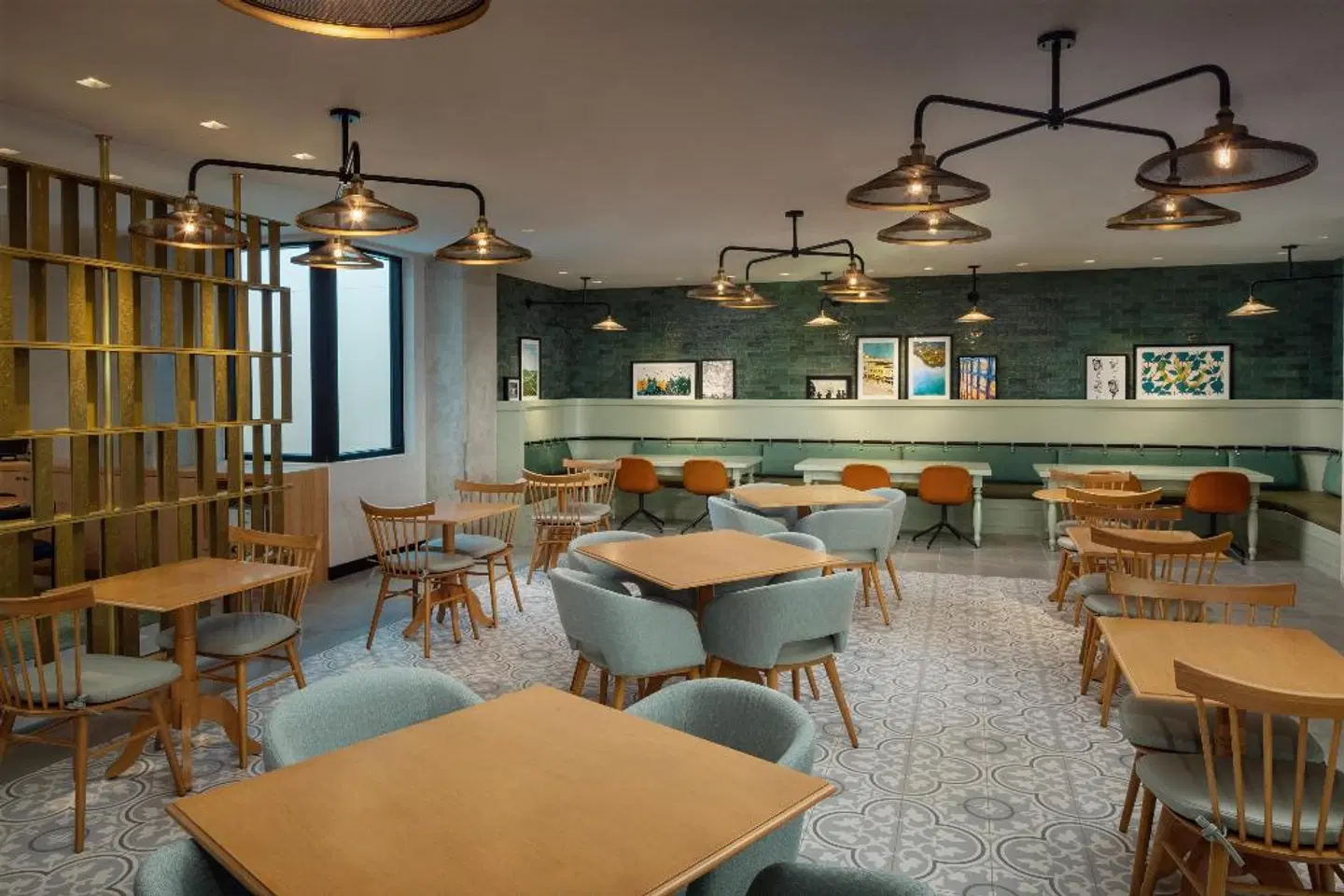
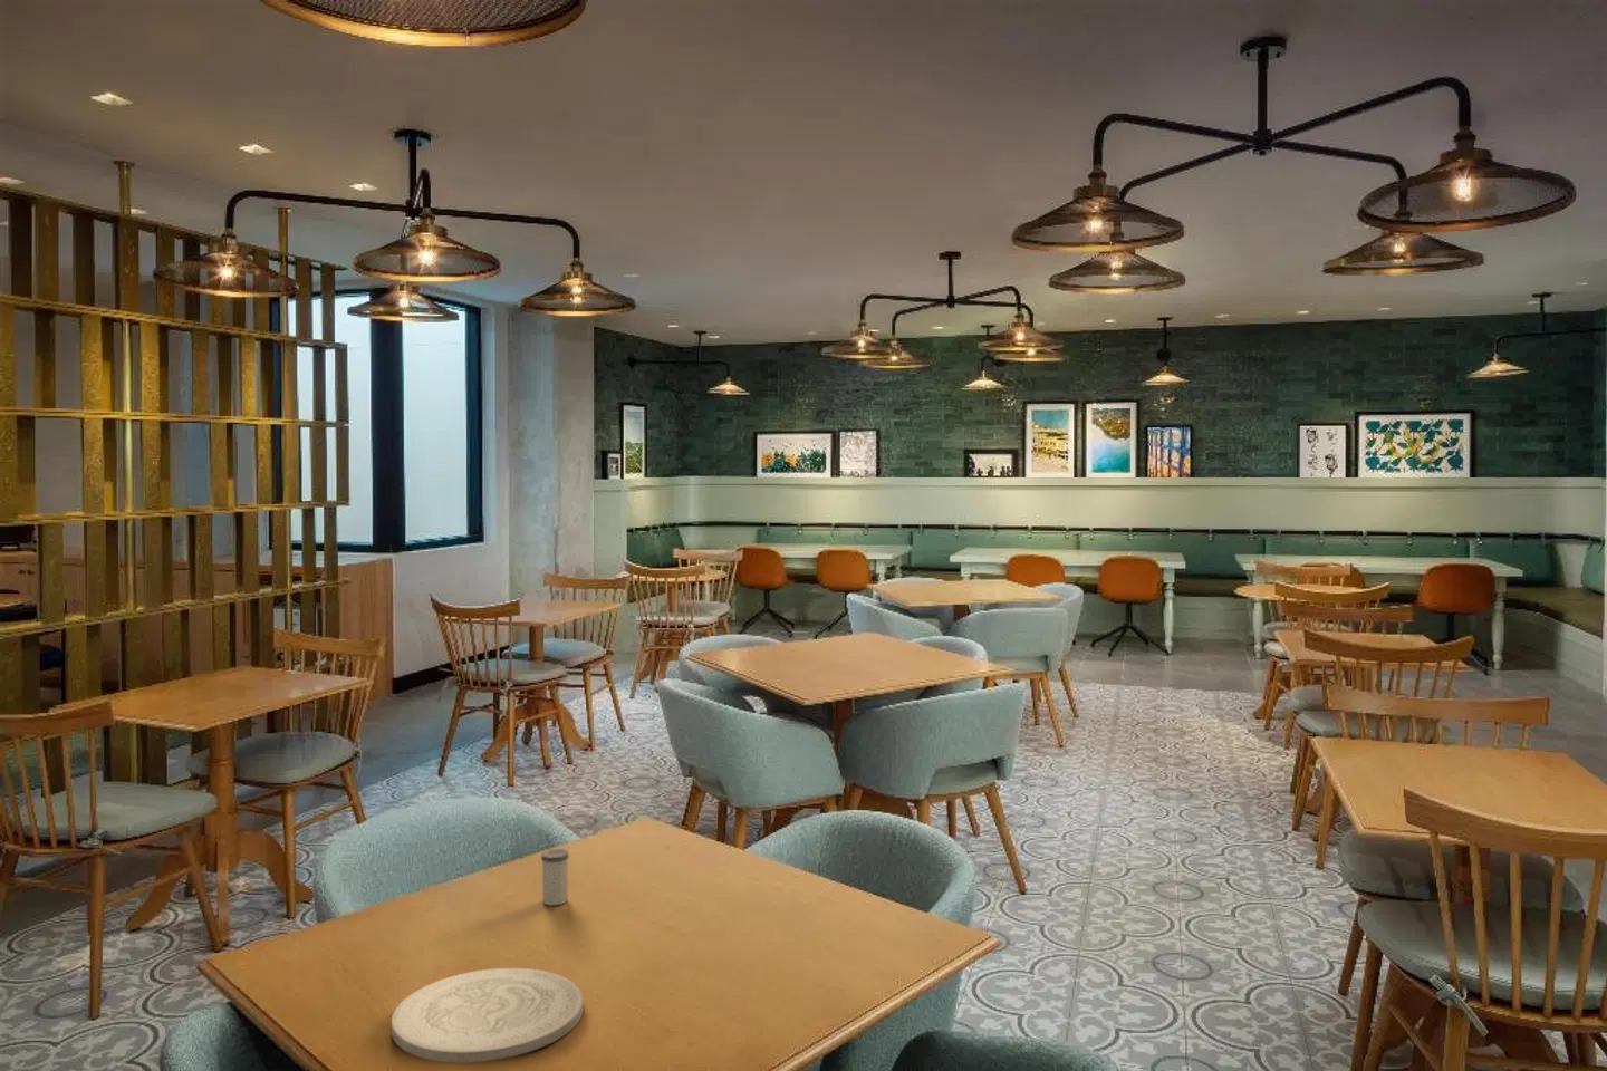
+ salt shaker [540,847,569,907]
+ plate [391,967,585,1064]
